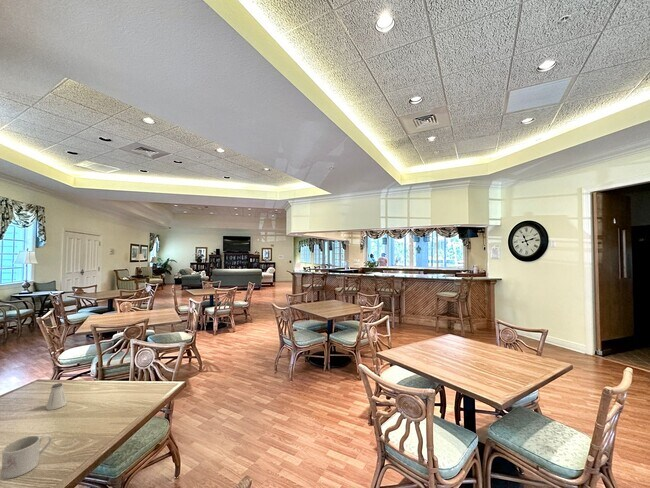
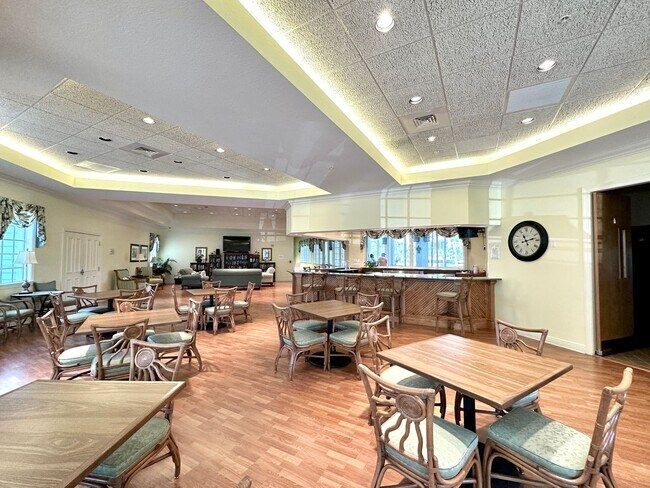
- saltshaker [45,382,68,411]
- mug [1,433,53,479]
